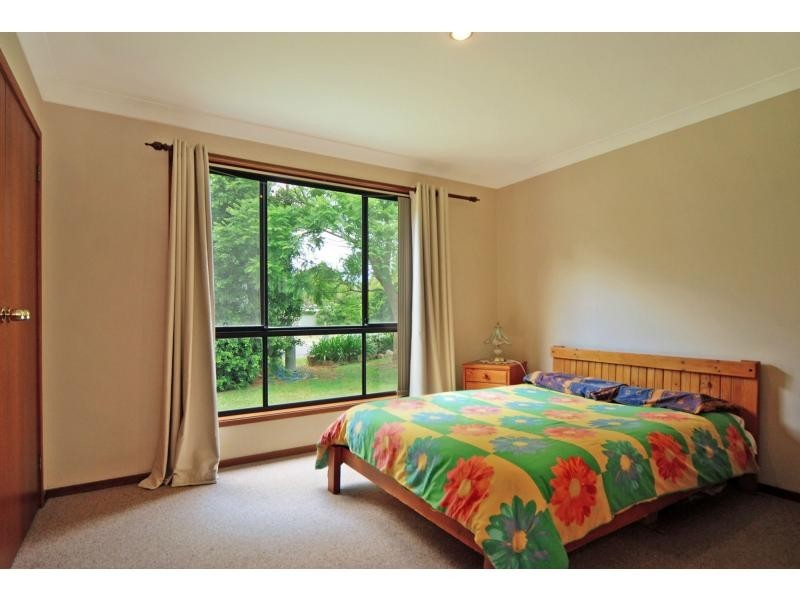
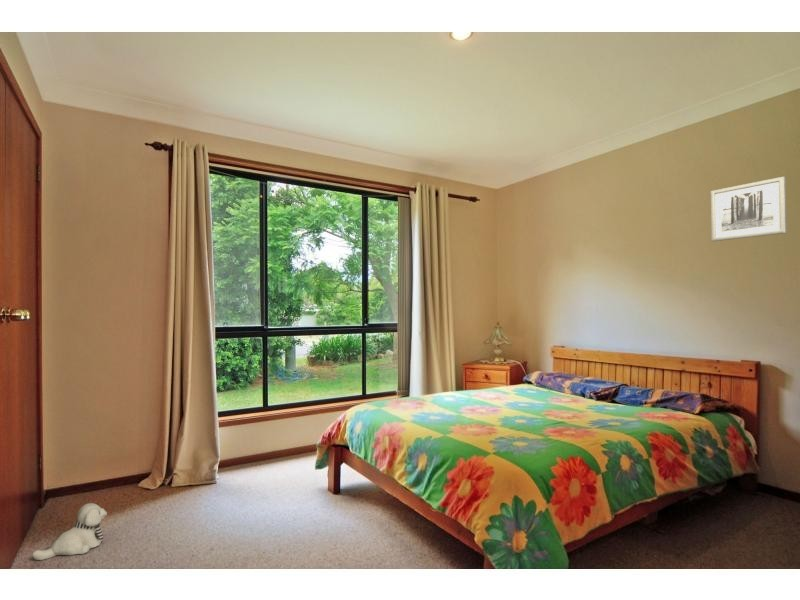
+ plush toy [31,502,108,561]
+ wall art [710,176,788,242]
